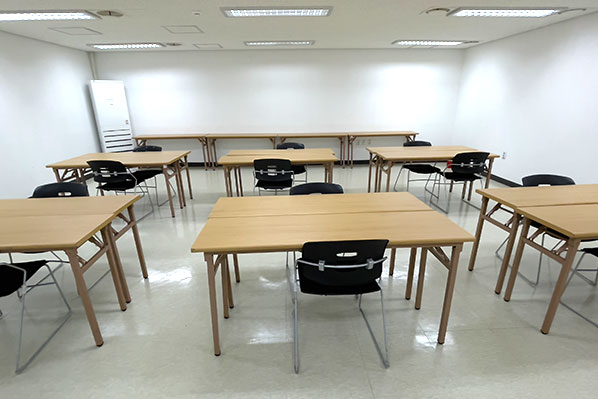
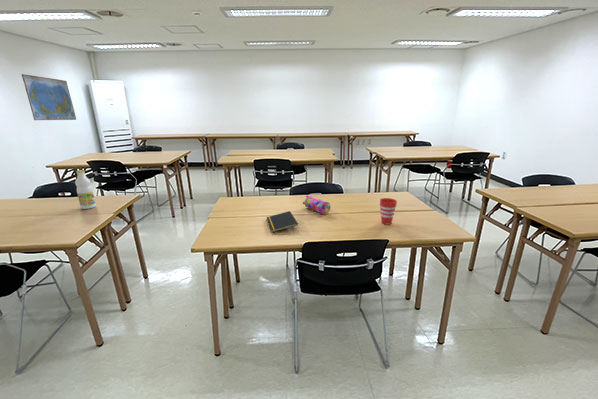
+ pencil case [302,194,331,215]
+ cup [379,197,398,225]
+ world map [21,73,77,121]
+ notepad [265,210,299,233]
+ bottle [74,169,97,210]
